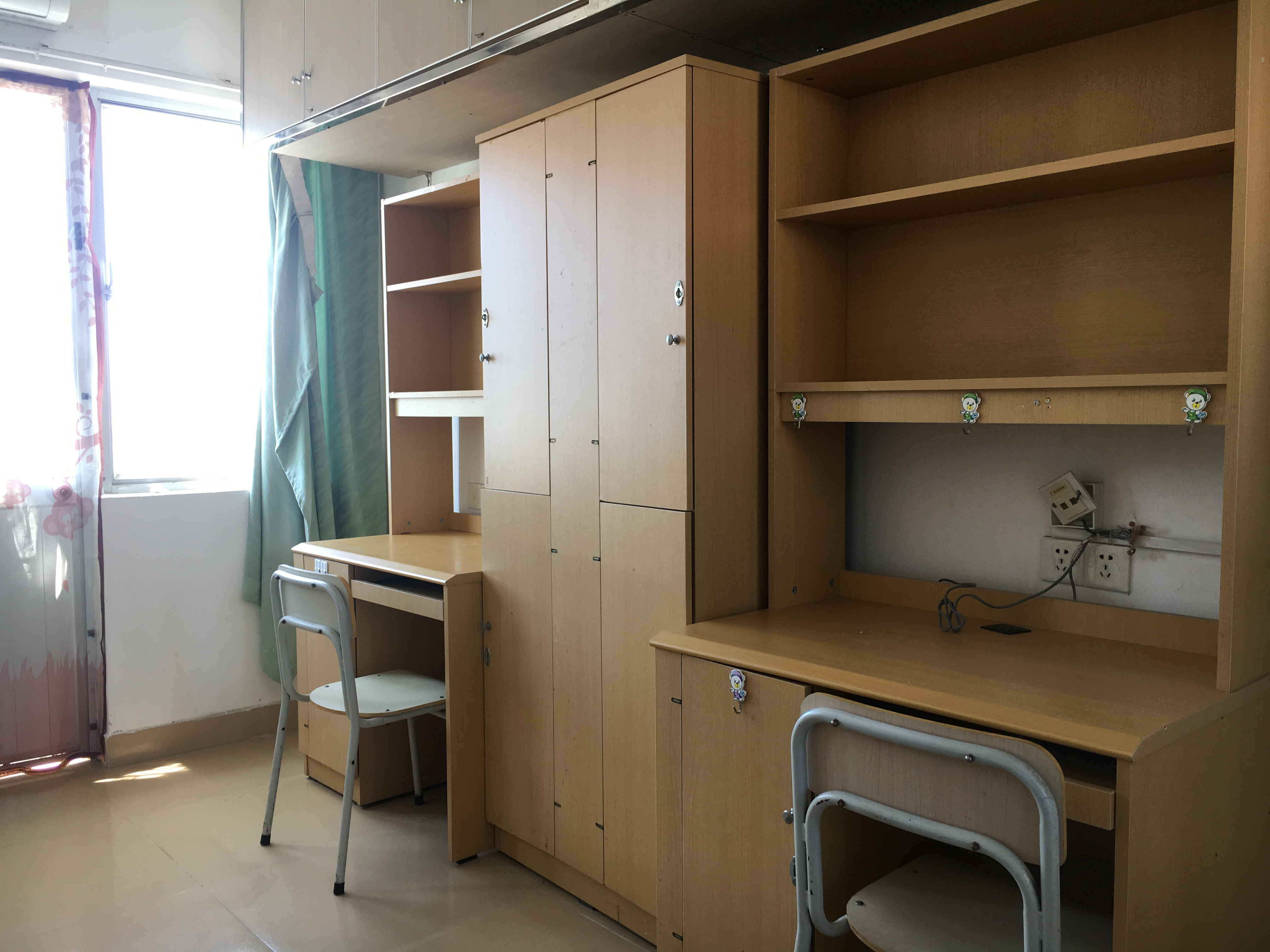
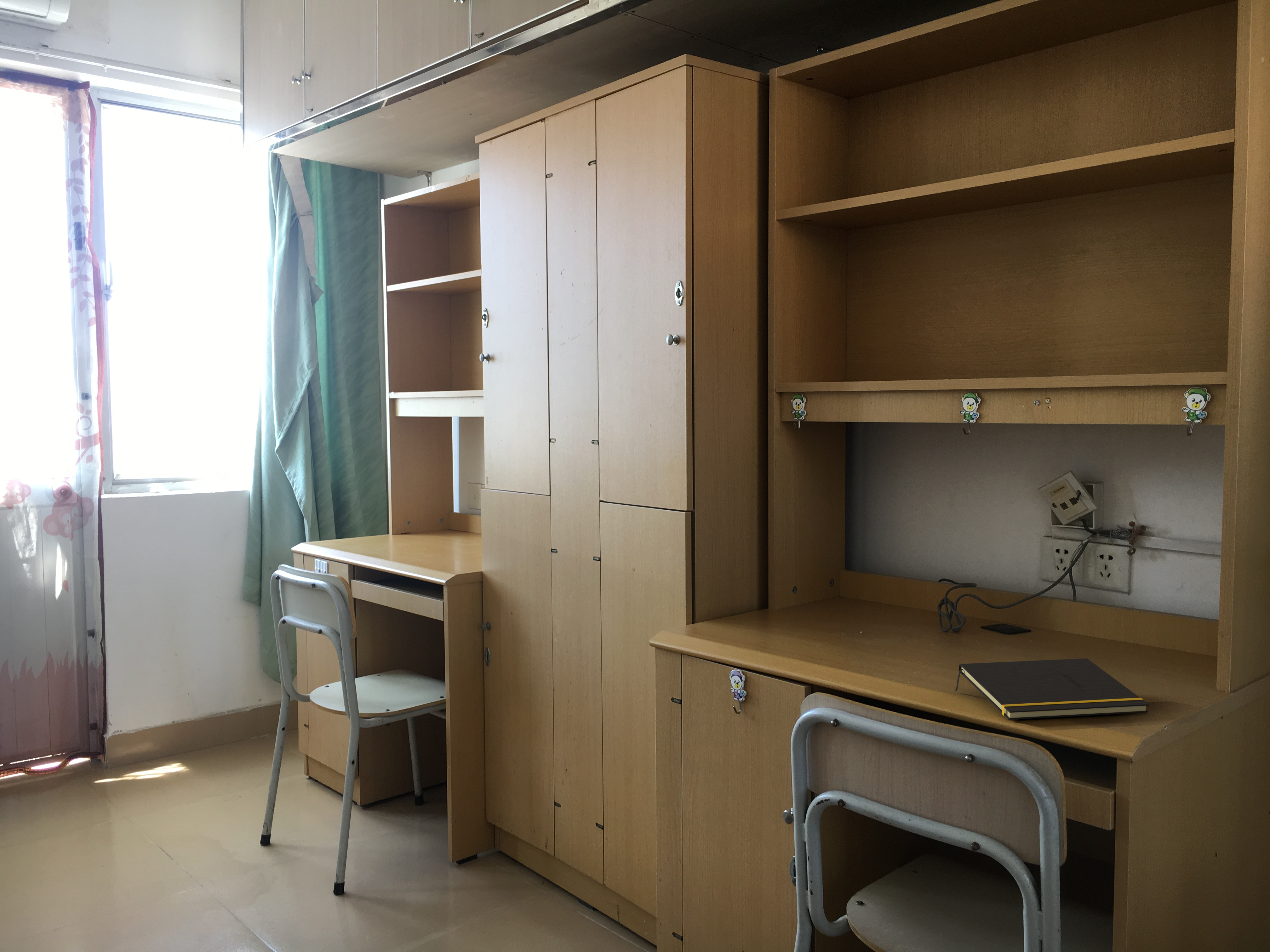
+ notepad [955,658,1149,720]
